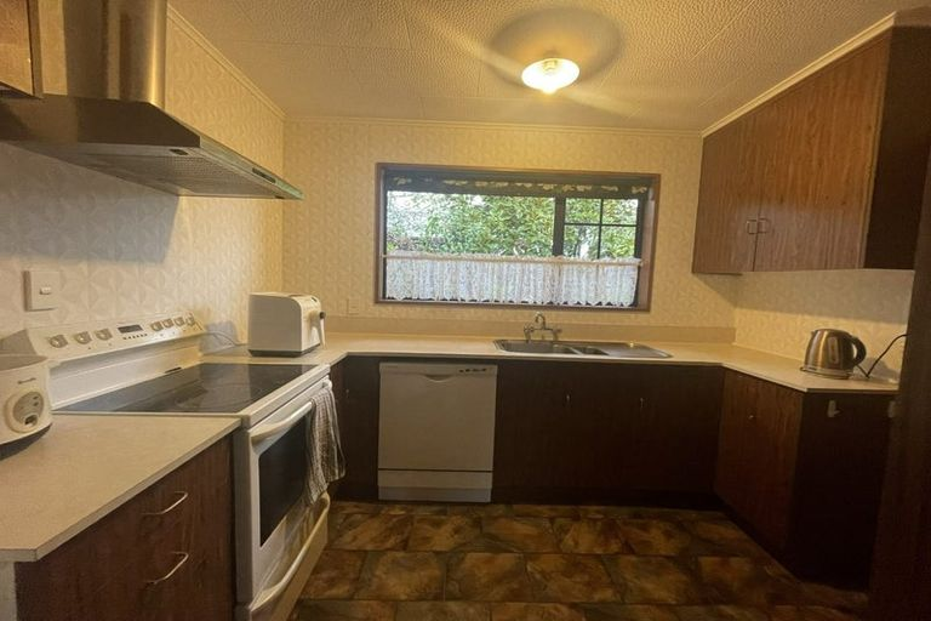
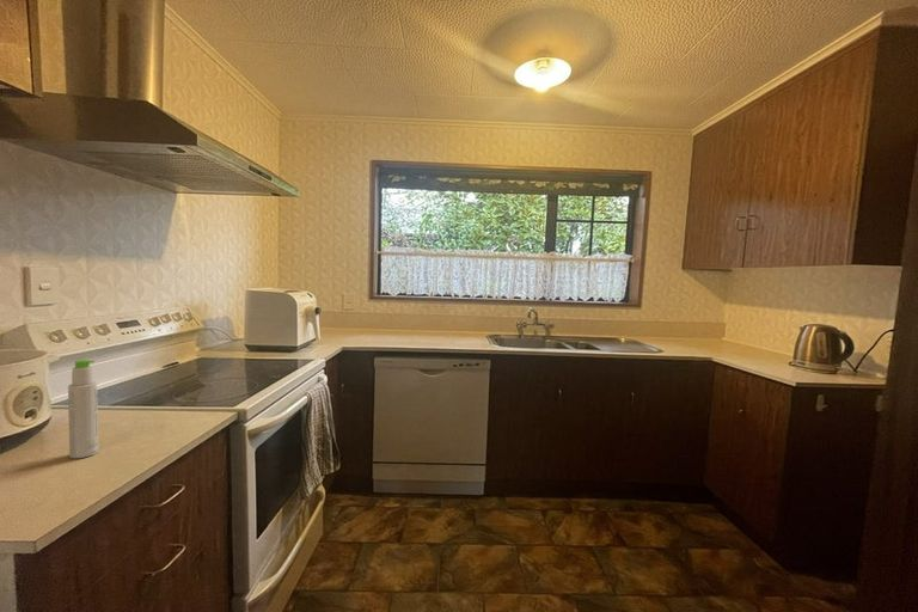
+ bottle [67,359,99,459]
